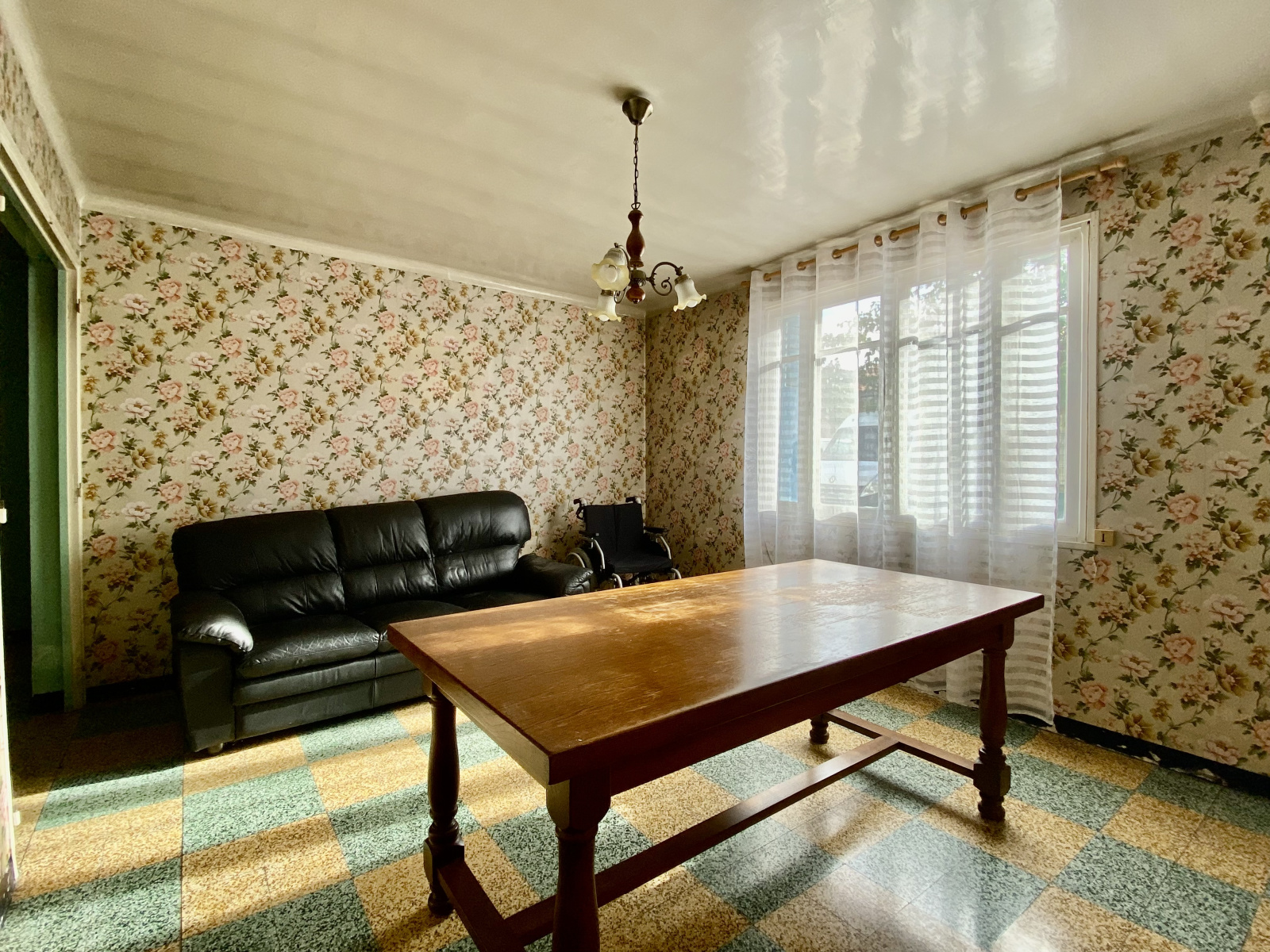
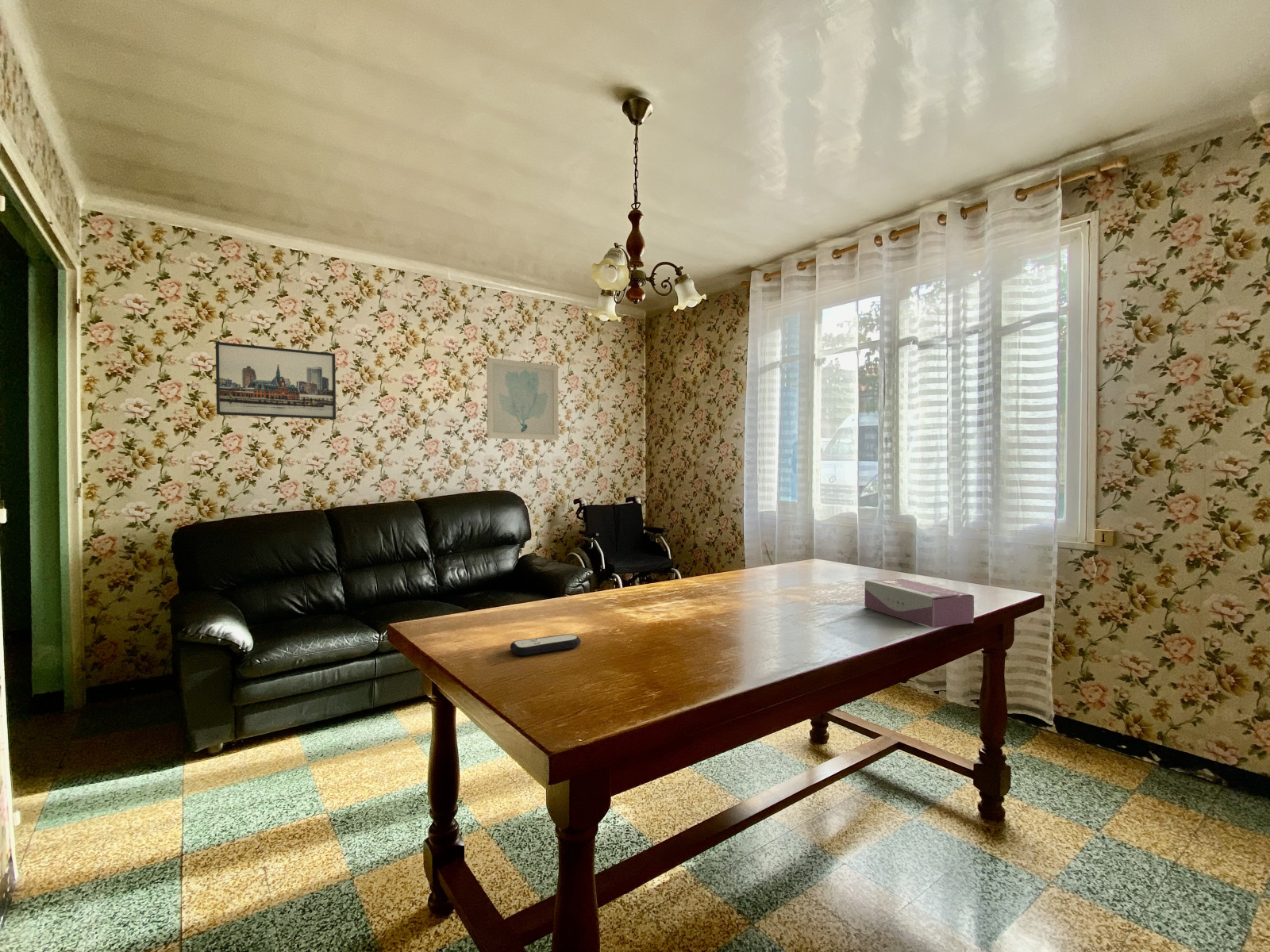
+ wall art [486,357,560,441]
+ tissue box [864,578,975,629]
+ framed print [215,341,337,420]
+ remote control [510,633,582,657]
